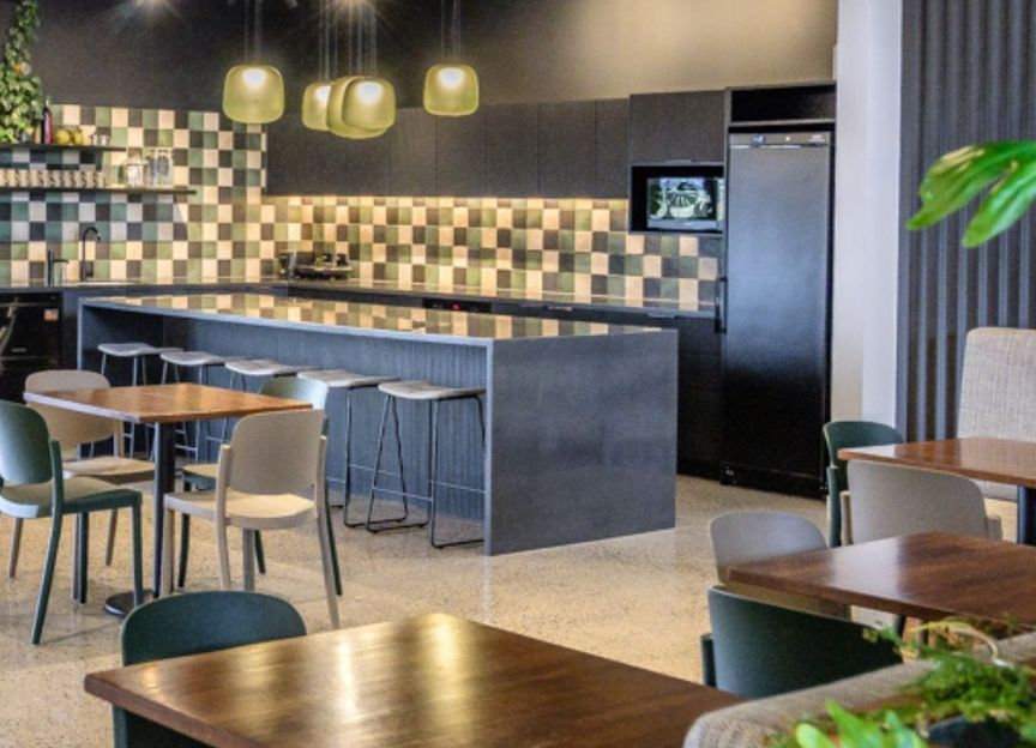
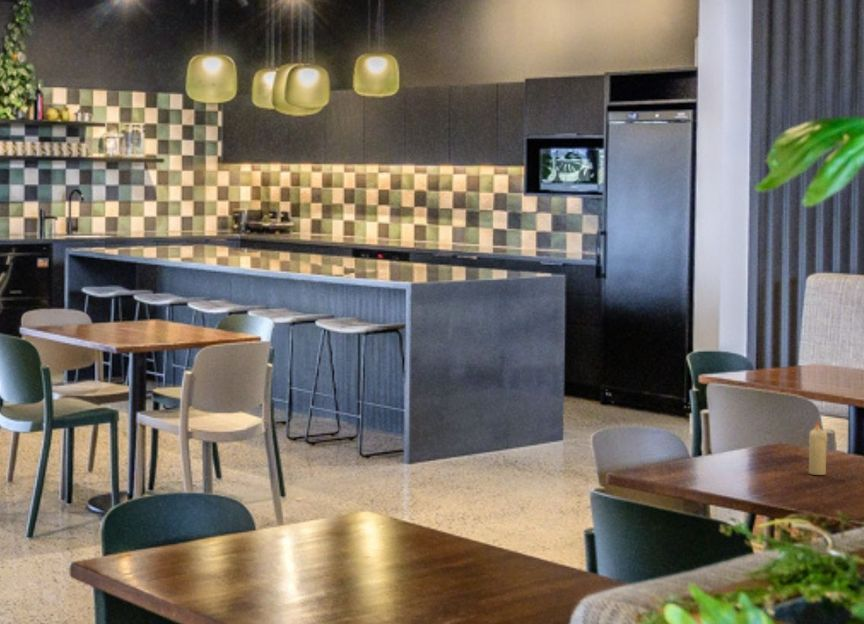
+ candle [808,420,829,476]
